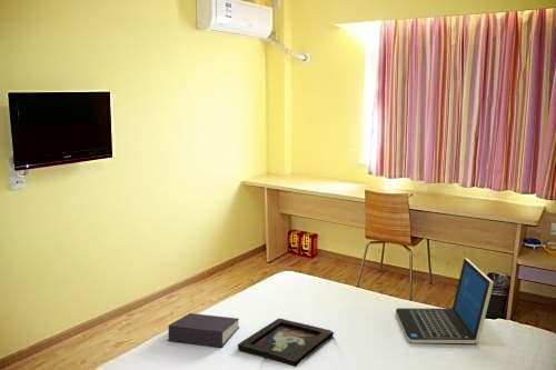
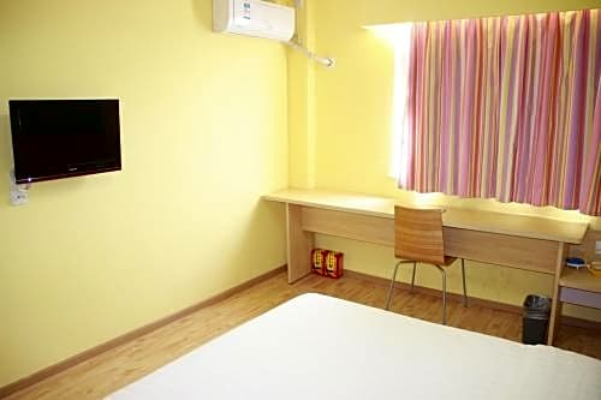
- book [168,312,240,349]
- decorative tray [237,318,335,368]
- laptop [395,257,495,344]
